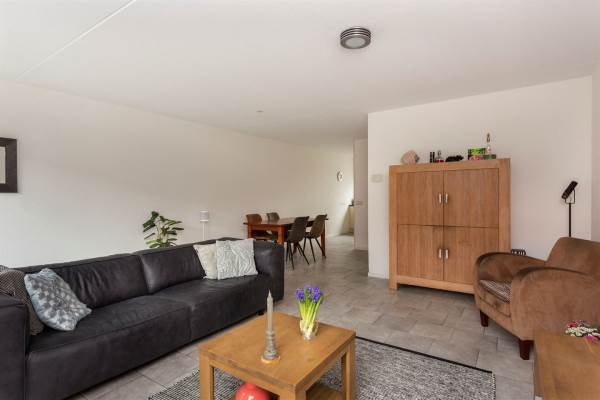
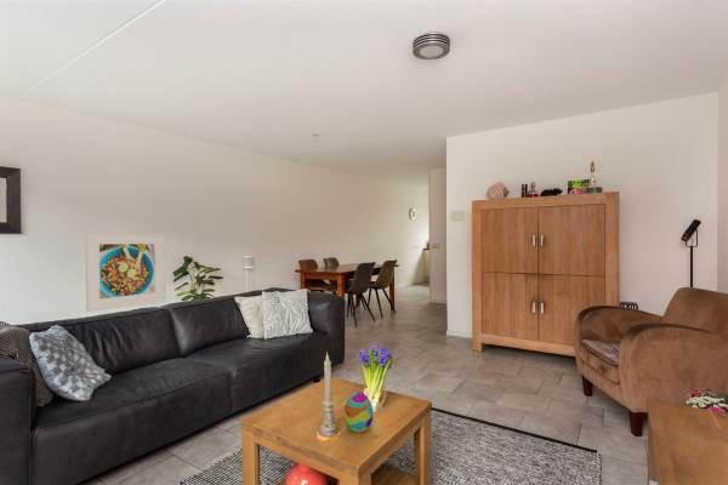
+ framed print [85,232,166,313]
+ decorative egg [342,390,374,434]
